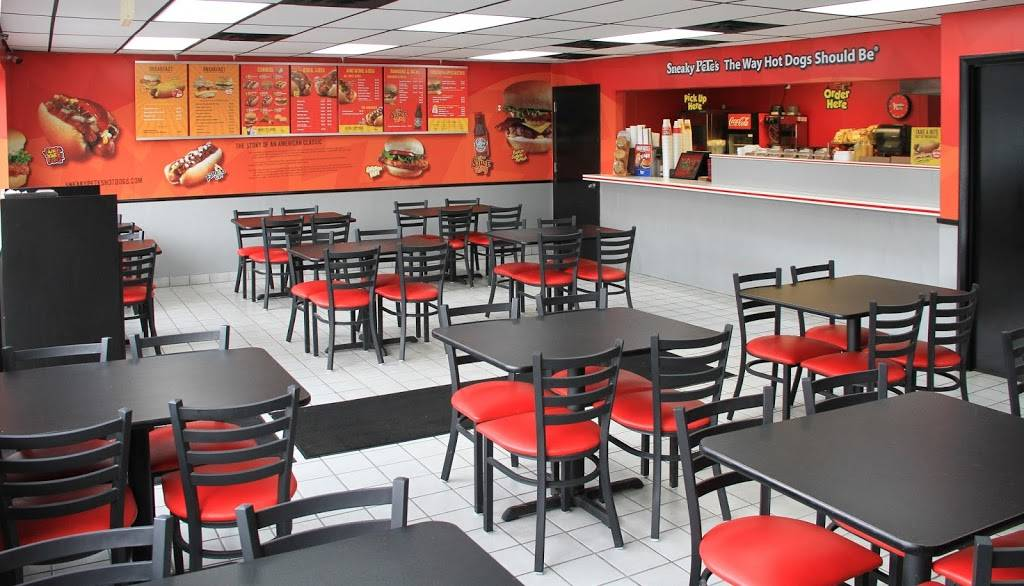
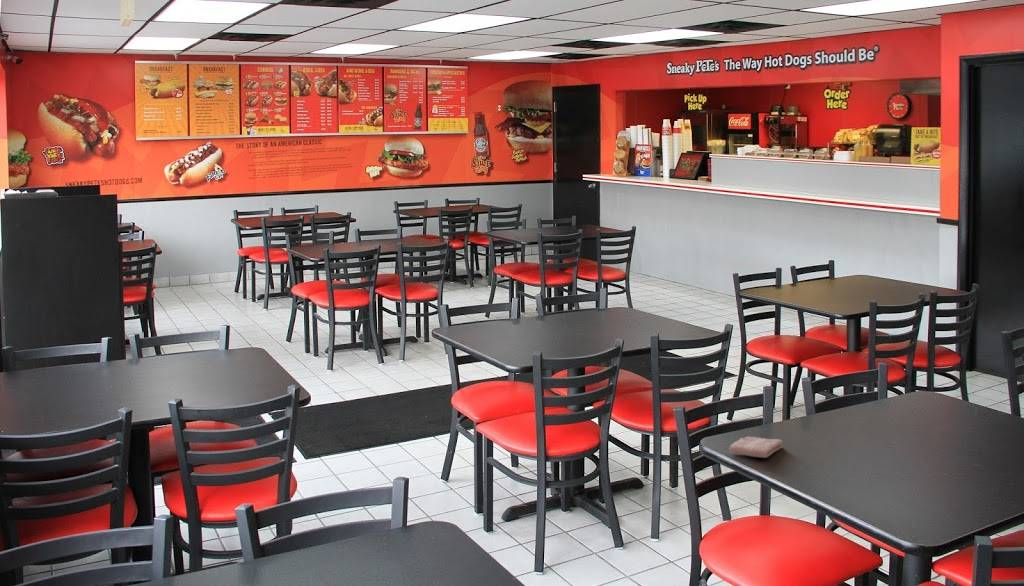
+ washcloth [728,436,784,459]
